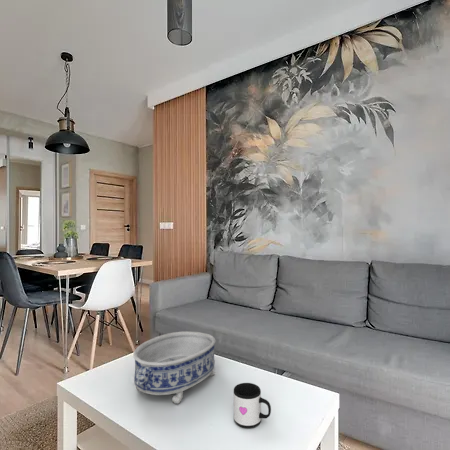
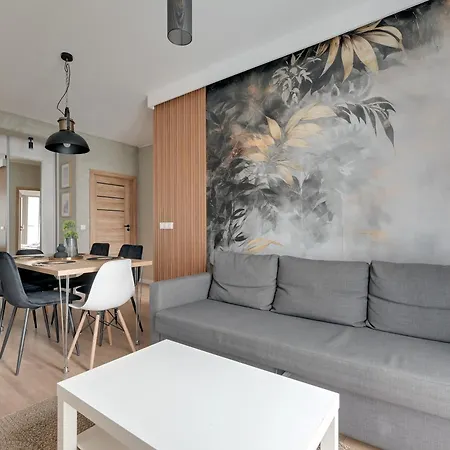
- mug [233,382,272,429]
- decorative bowl [132,330,216,405]
